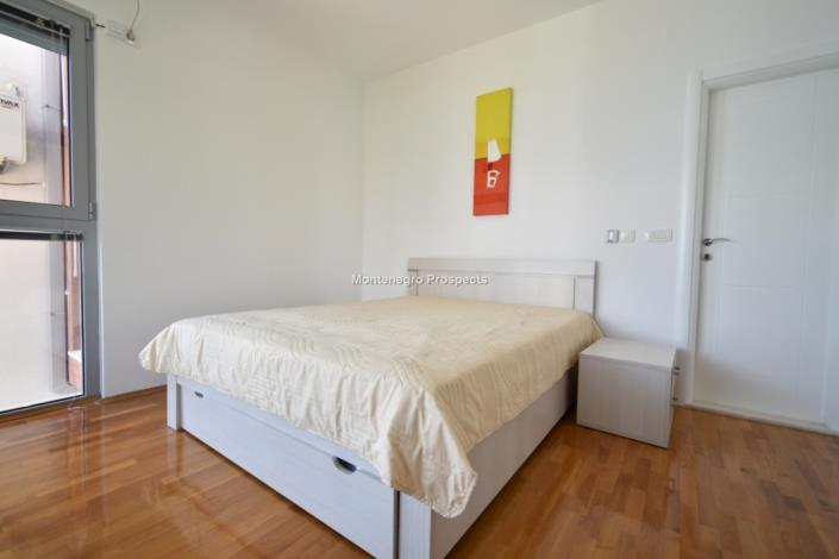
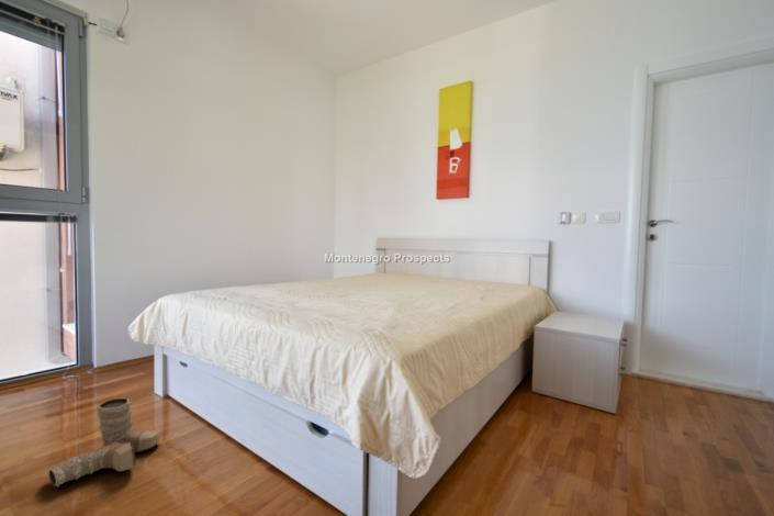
+ boots [48,397,161,489]
